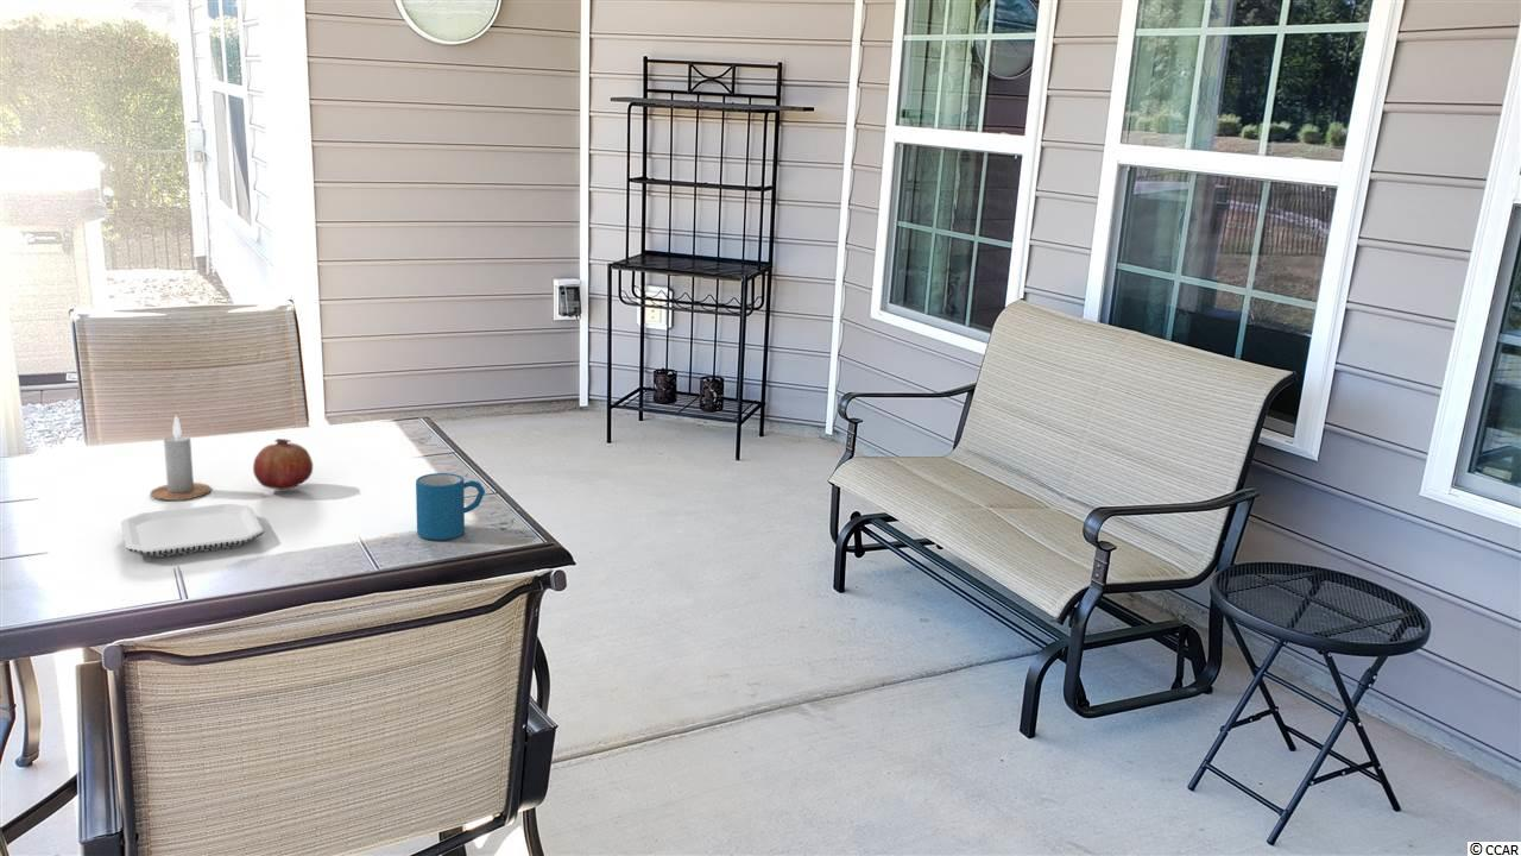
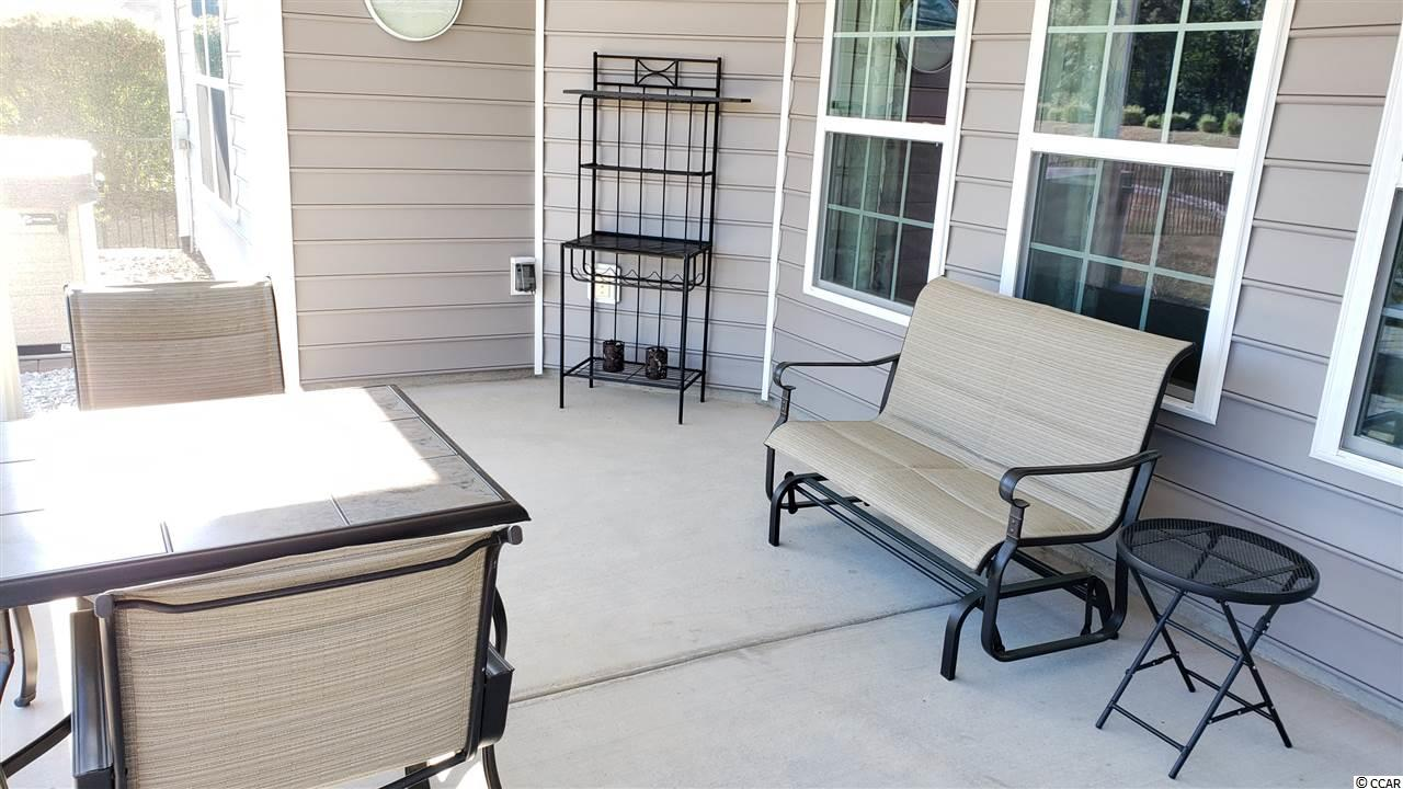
- candle [149,415,213,502]
- plate [120,503,265,559]
- mug [415,472,486,541]
- fruit [252,438,314,491]
